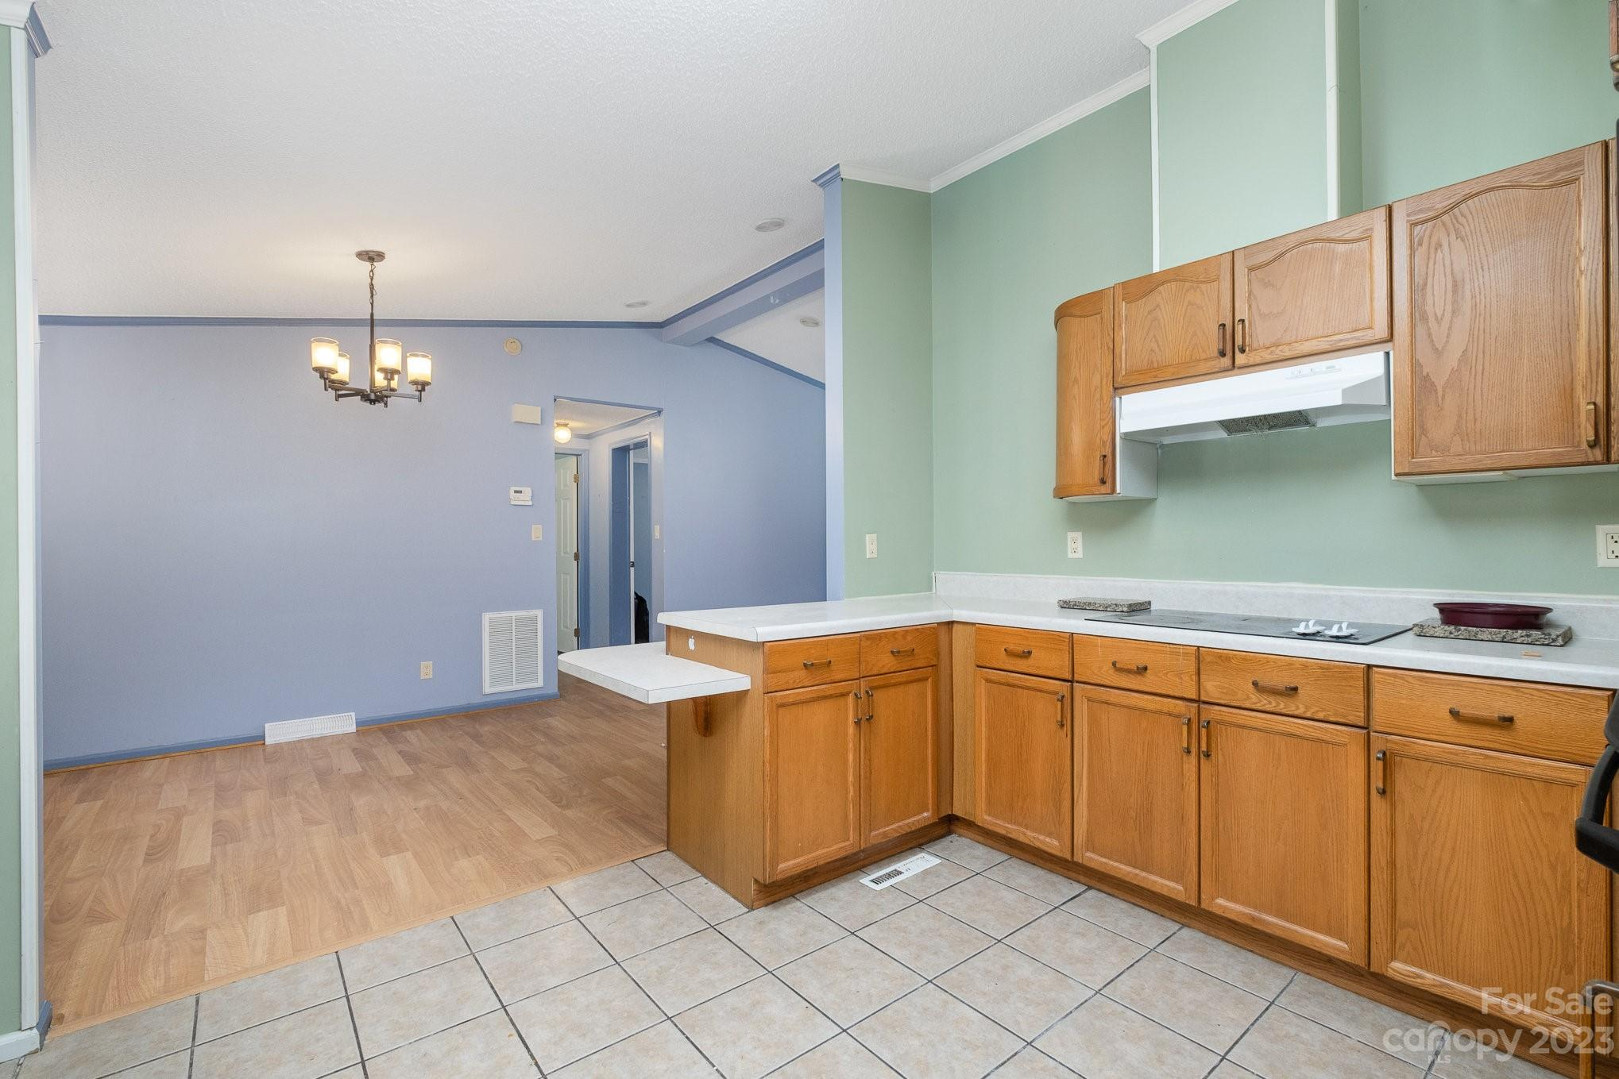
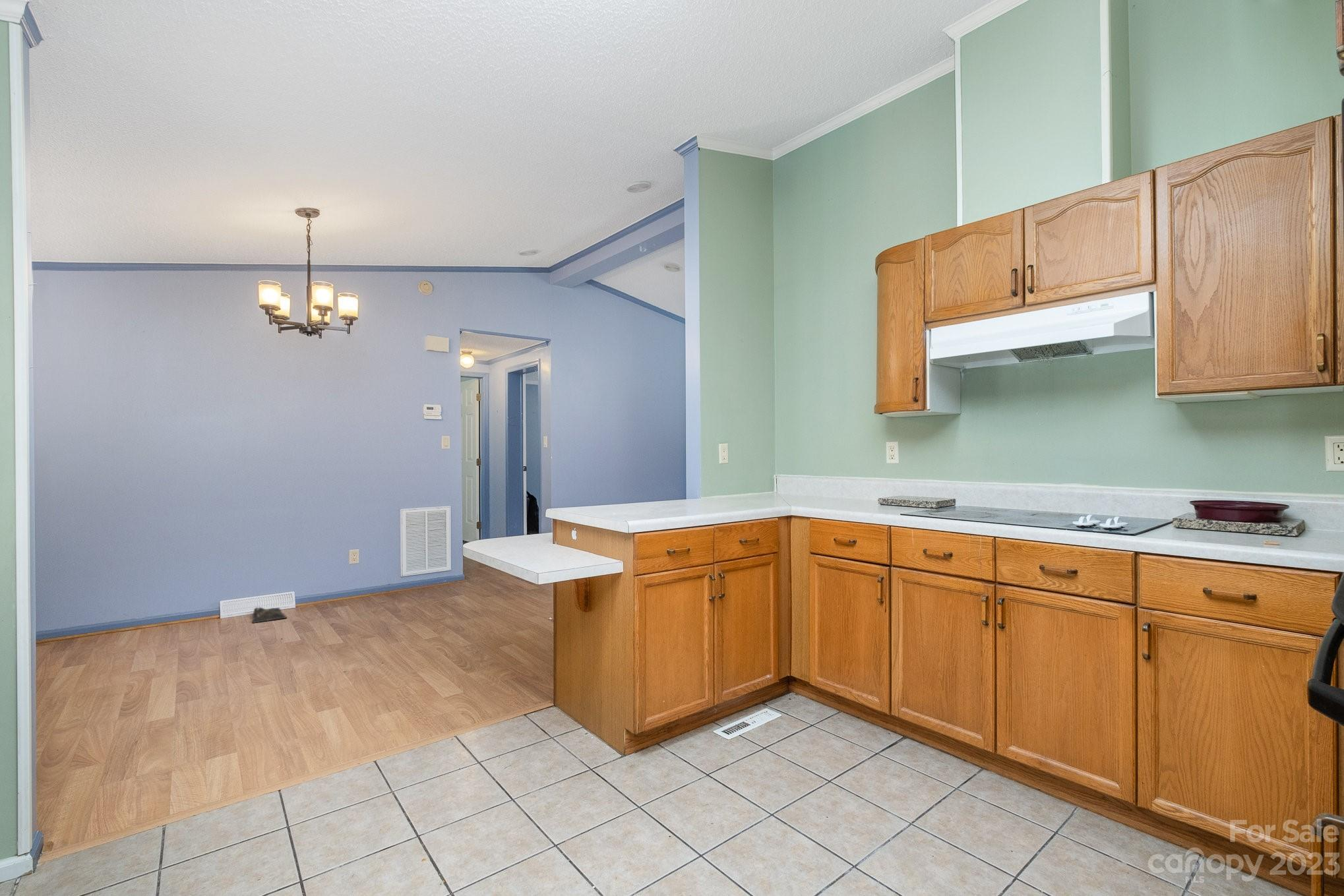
+ bag [252,607,288,624]
